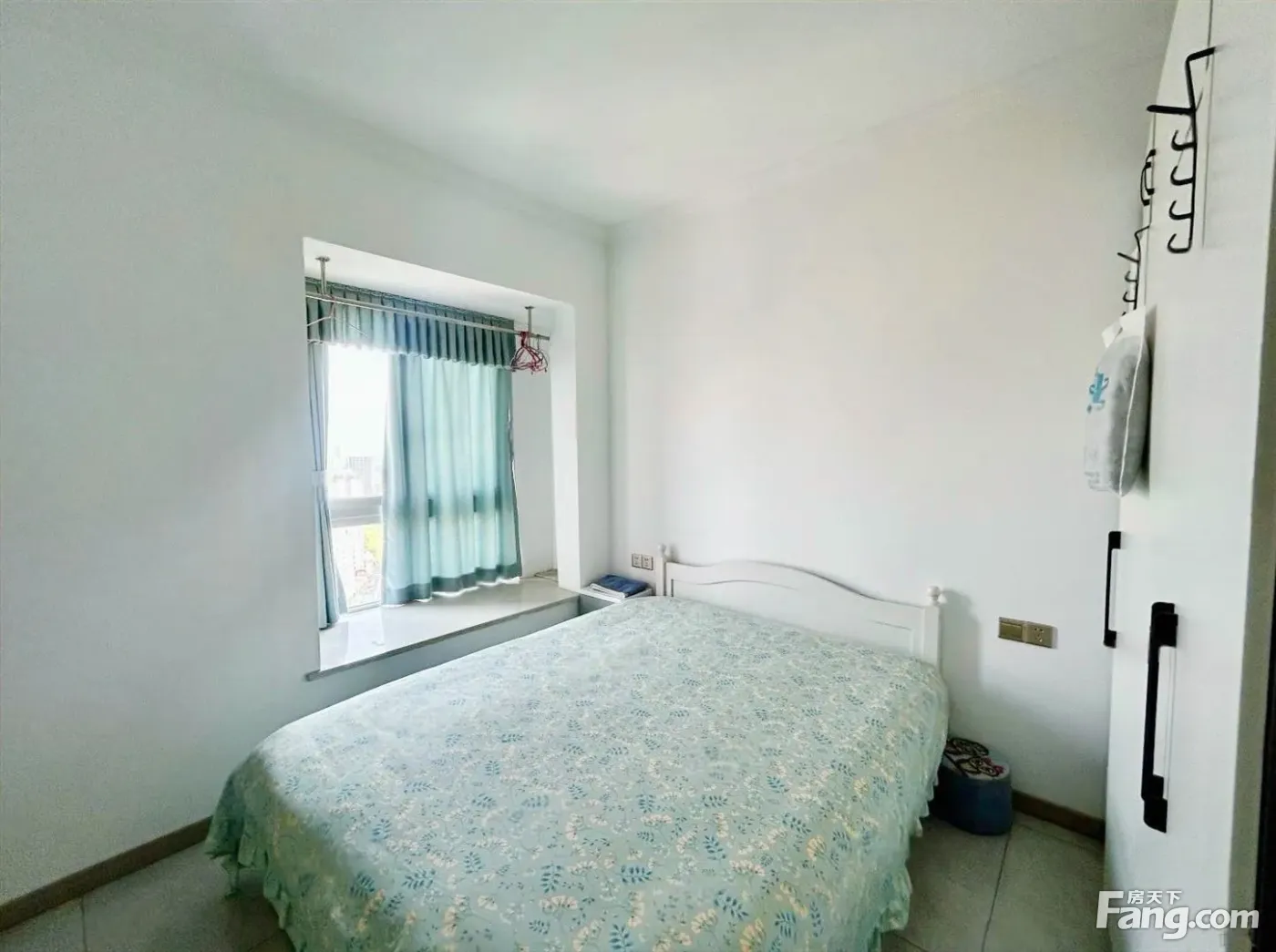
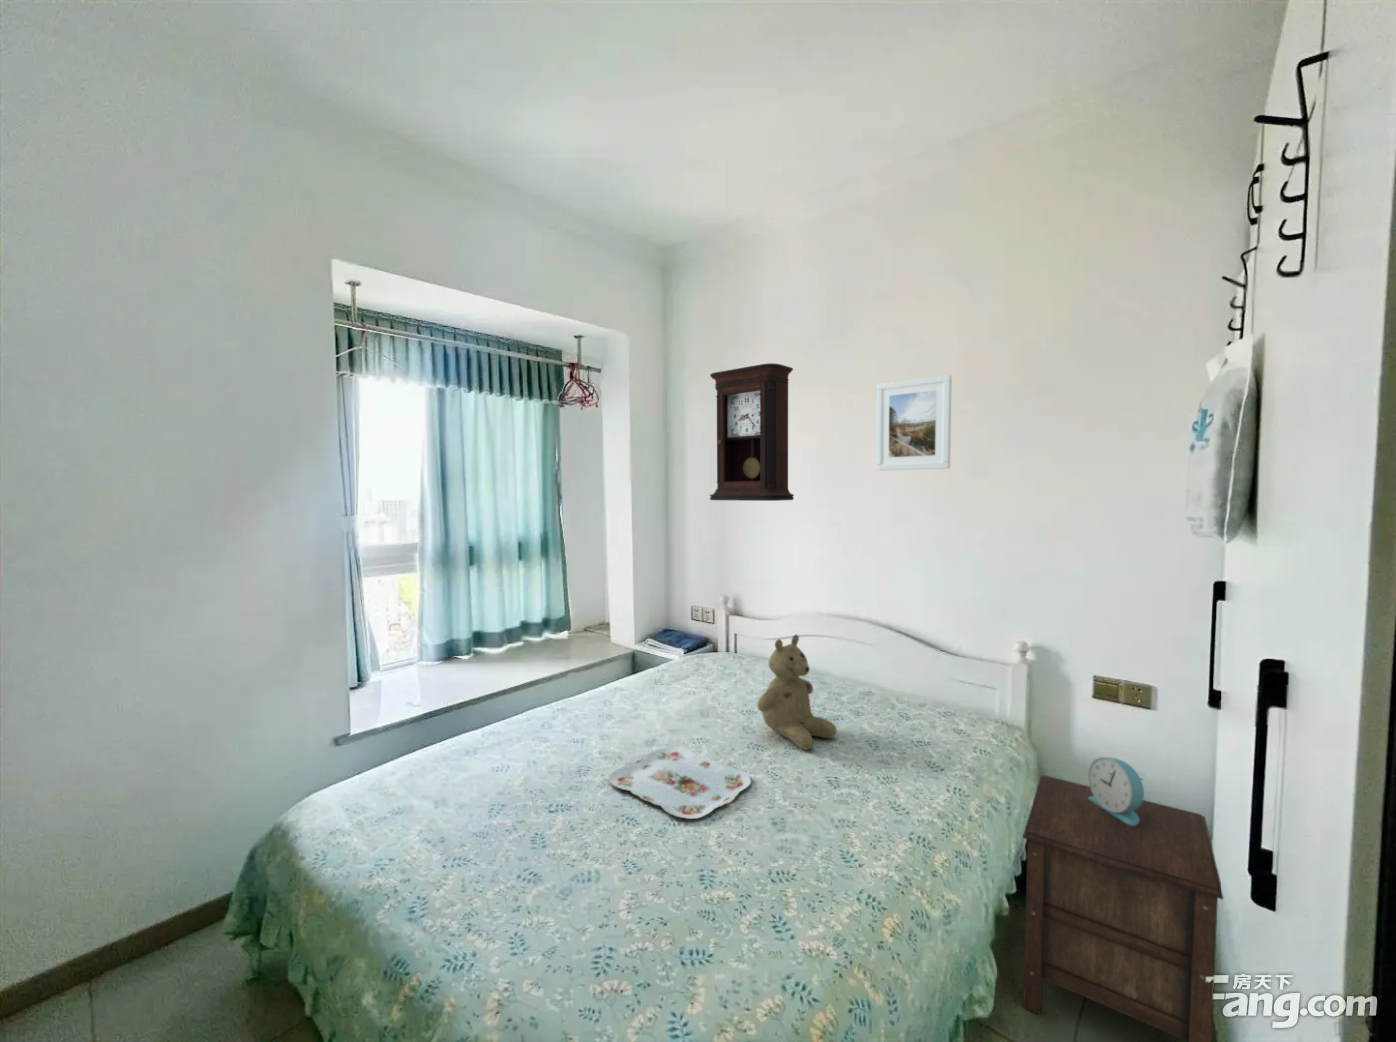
+ pendulum clock [709,362,794,501]
+ nightstand [1022,774,1224,1042]
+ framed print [875,374,953,472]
+ alarm clock [1086,756,1144,824]
+ teddy bear [756,633,838,751]
+ serving tray [608,745,752,820]
